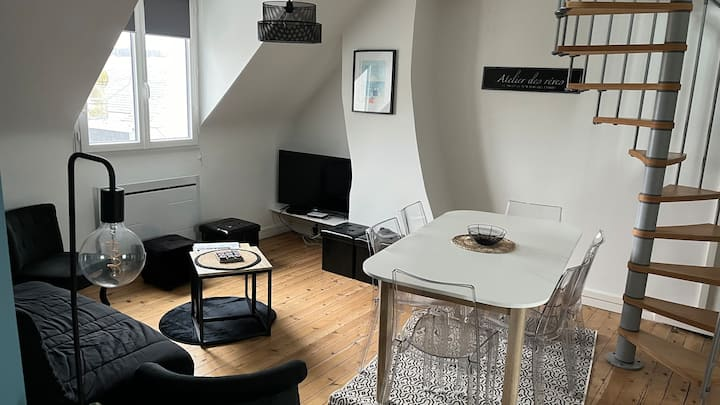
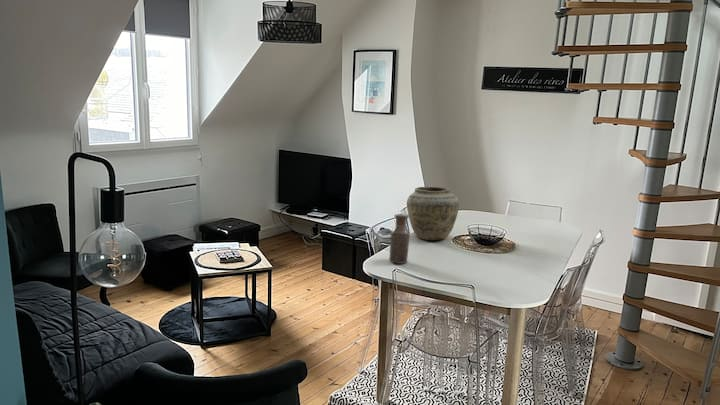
+ bottle [388,213,411,265]
+ vase [406,186,460,241]
